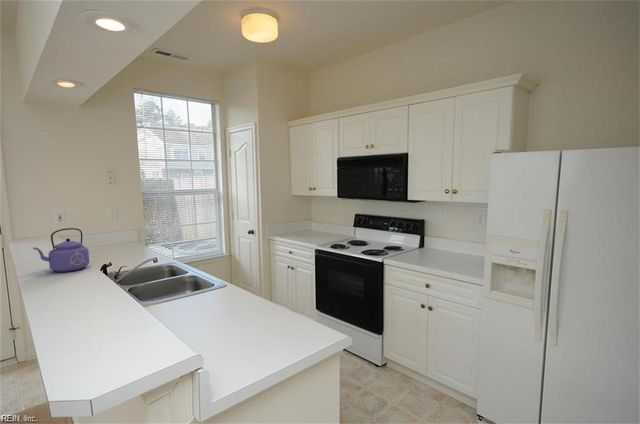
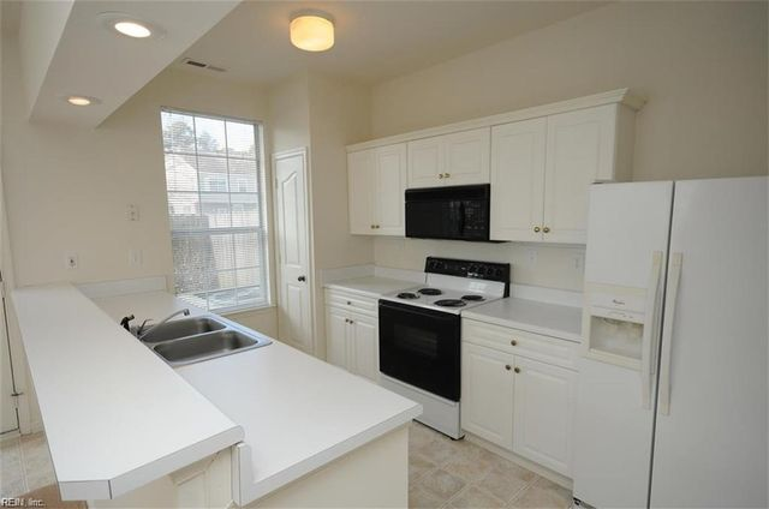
- kettle [32,227,90,273]
